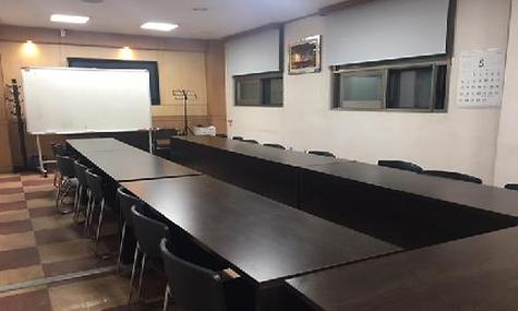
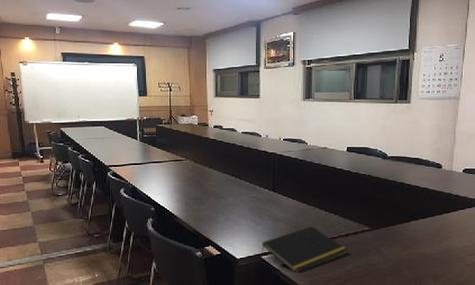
+ notepad [260,225,350,273]
